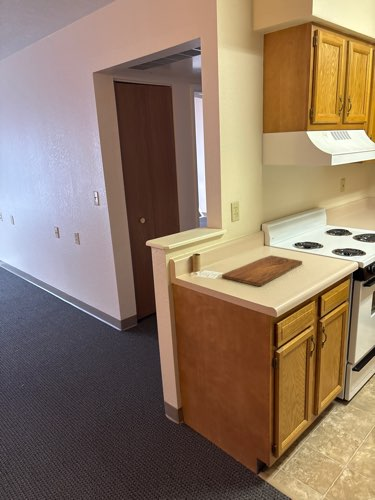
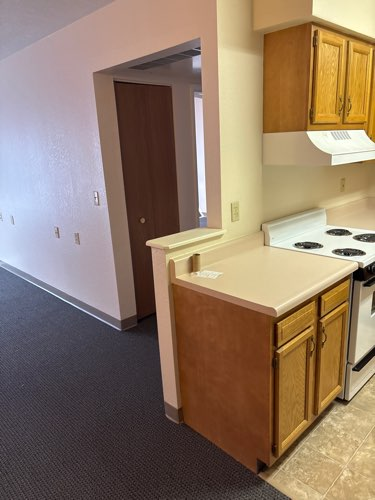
- cutting board [221,254,303,287]
